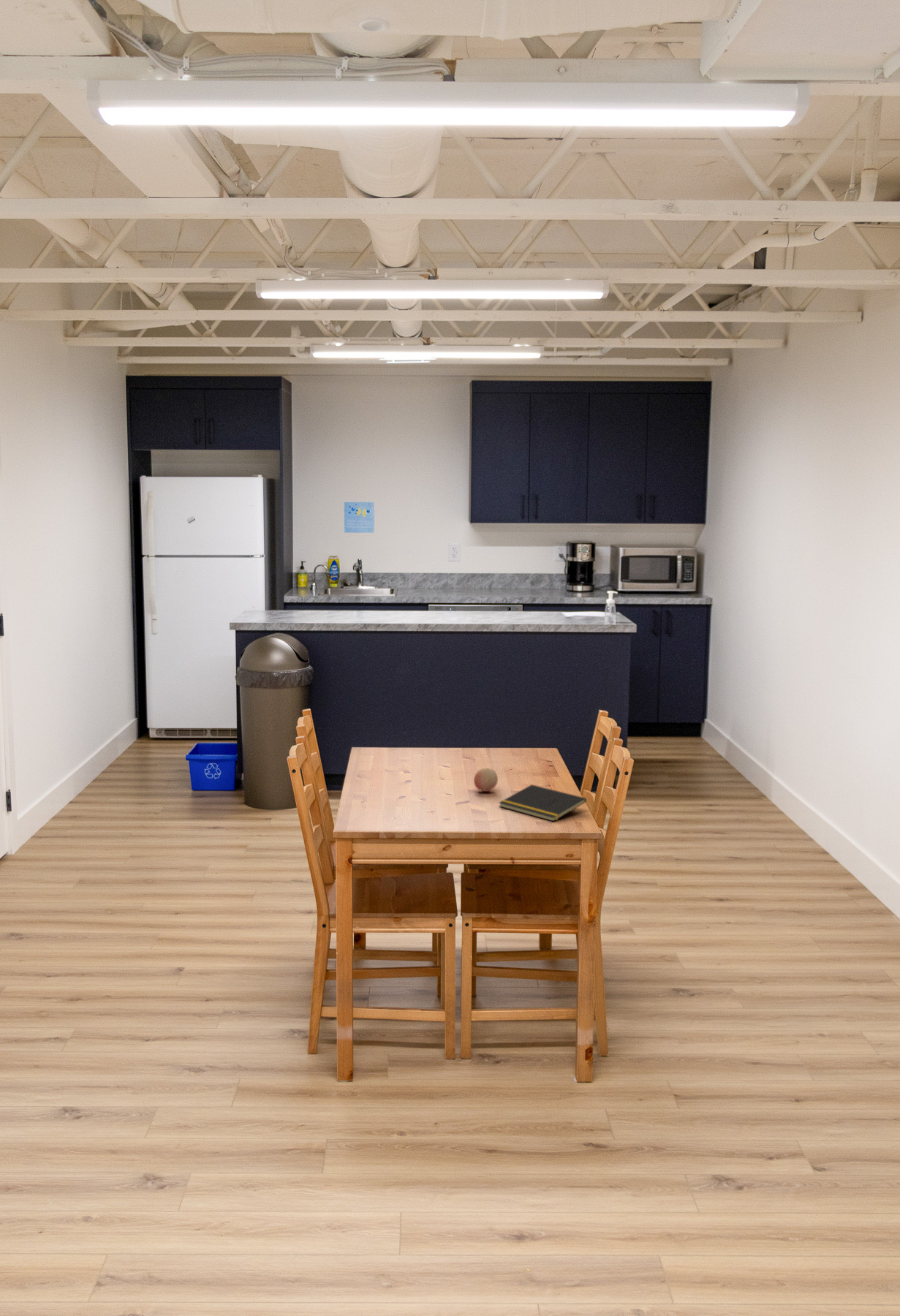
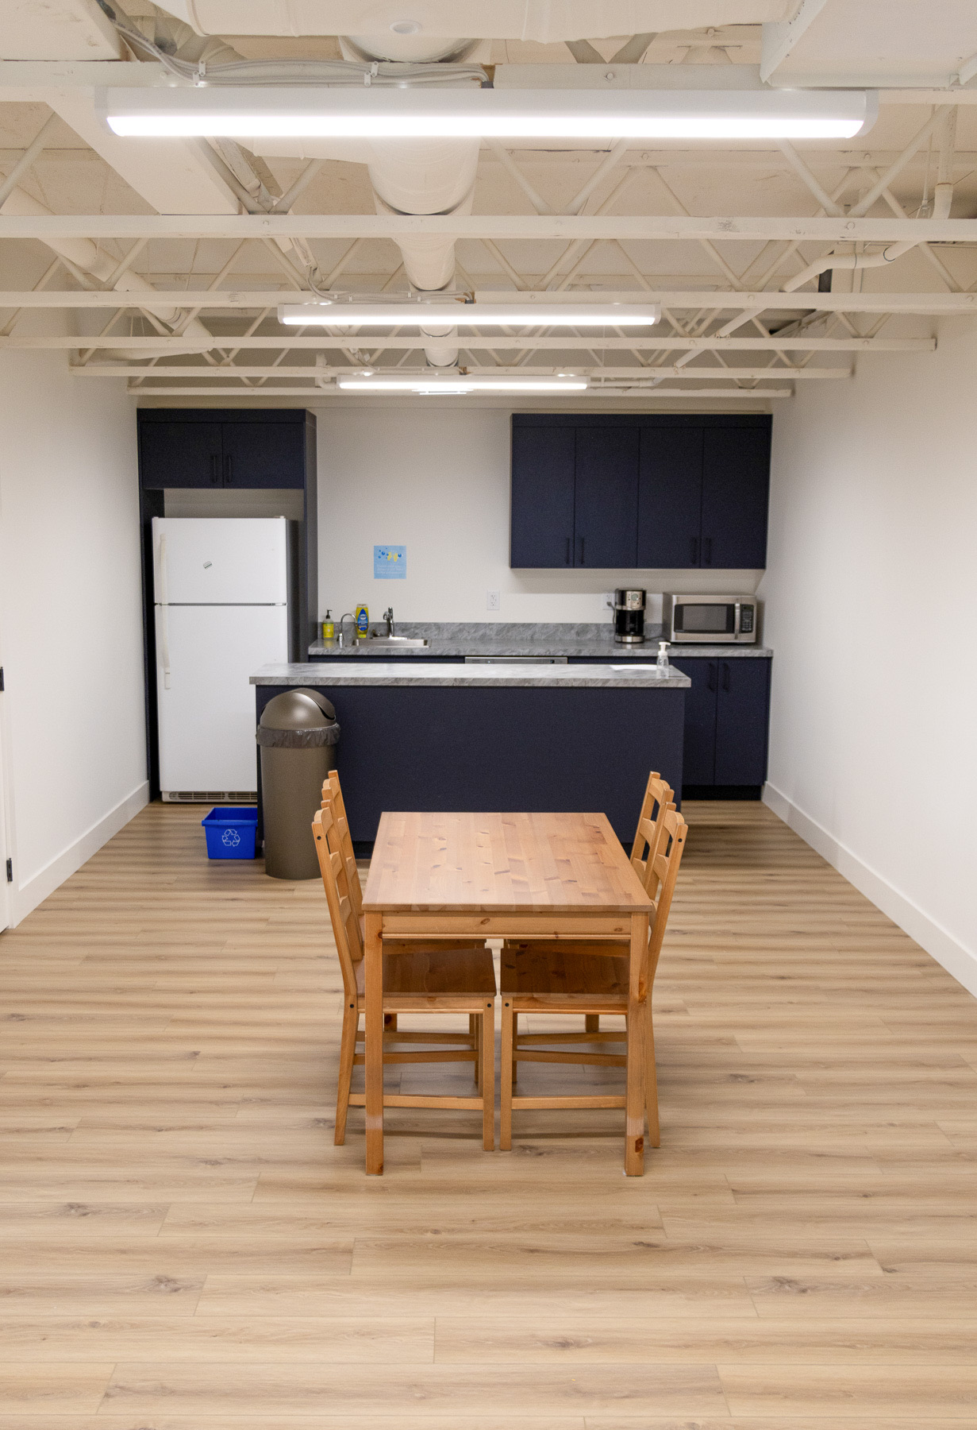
- notepad [499,784,587,822]
- fruit [473,768,499,793]
